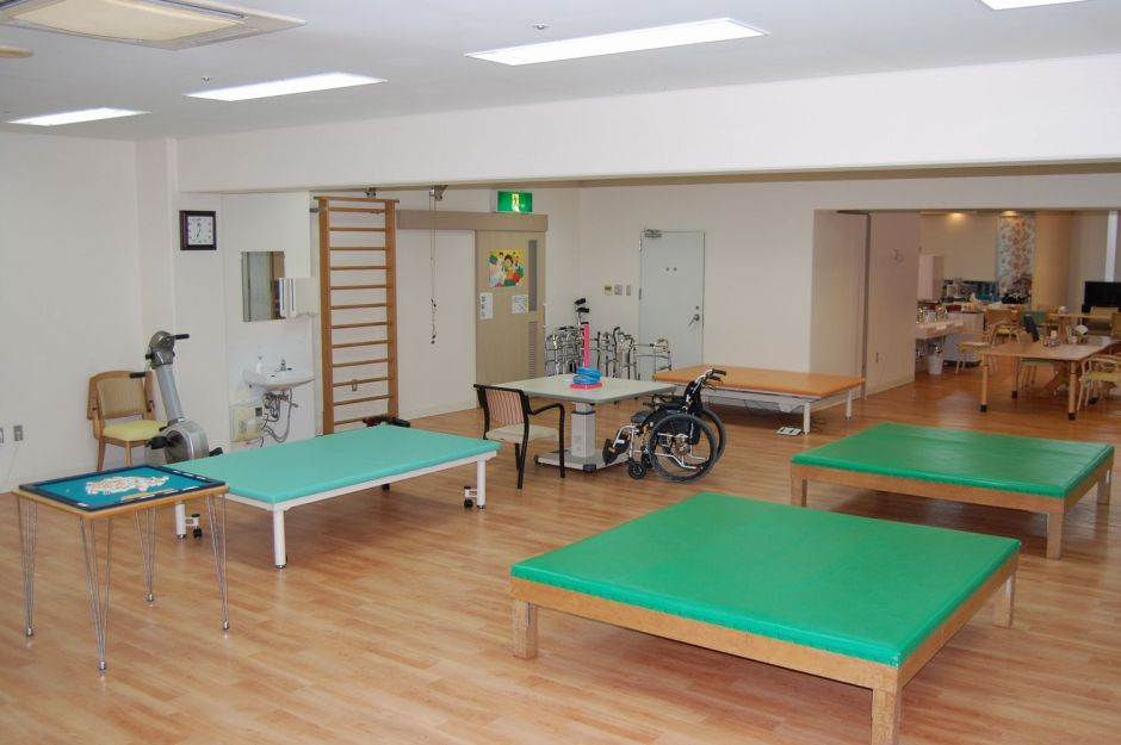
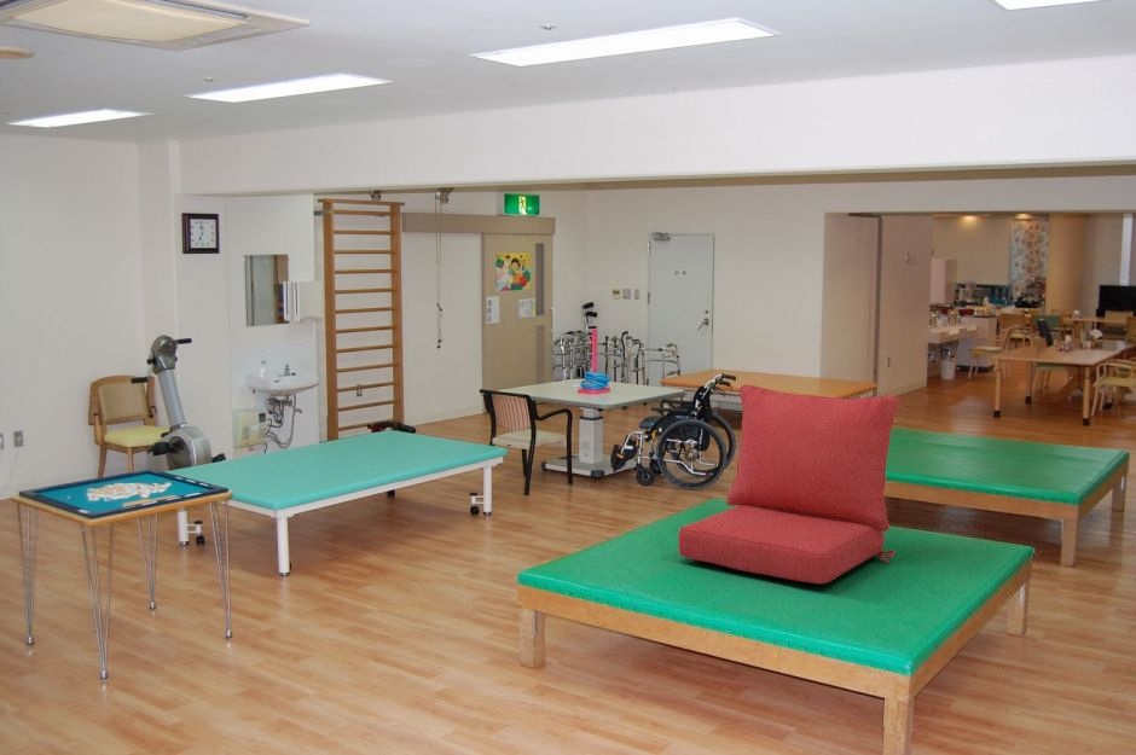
+ seat cushion [677,383,900,585]
